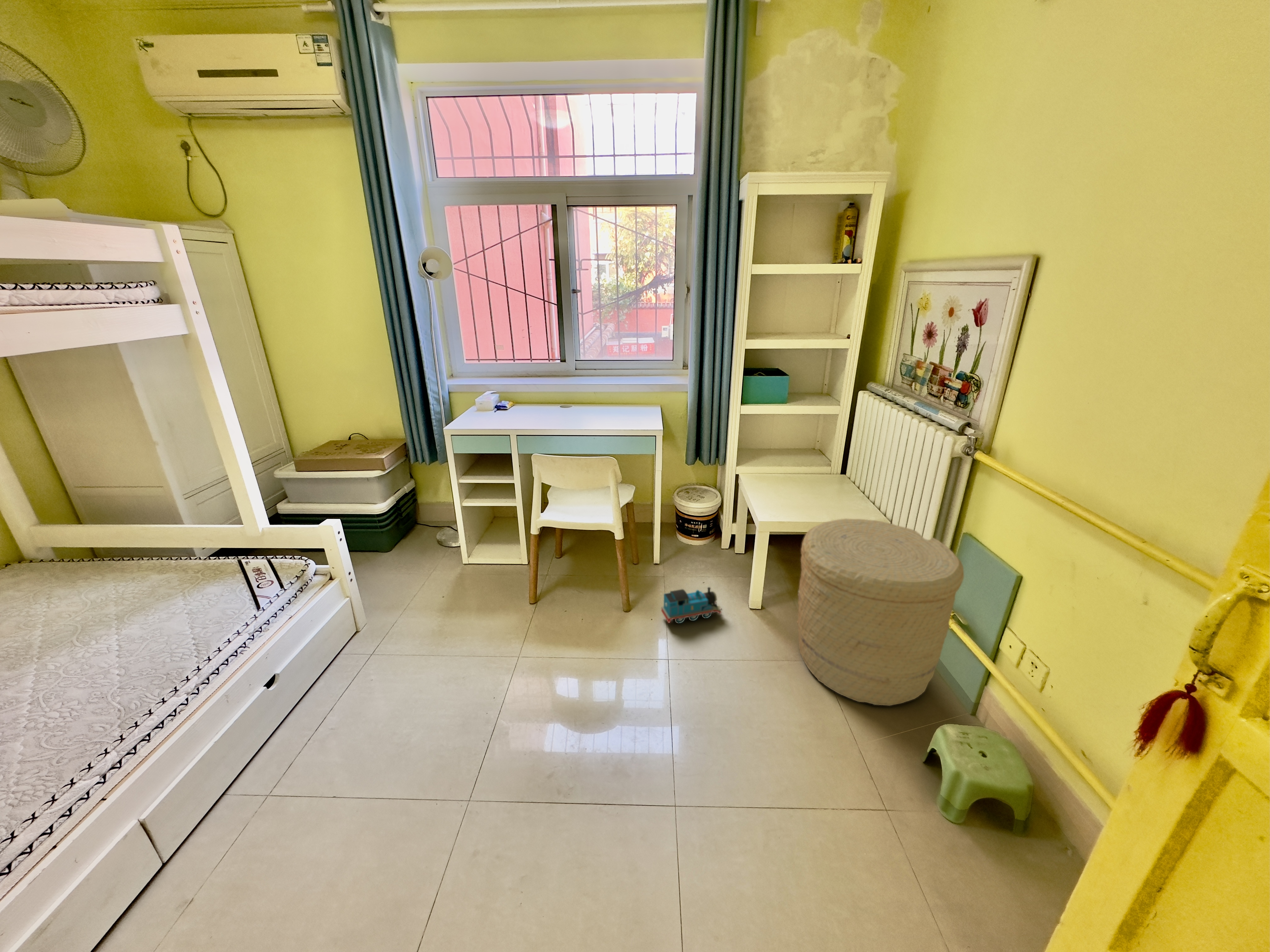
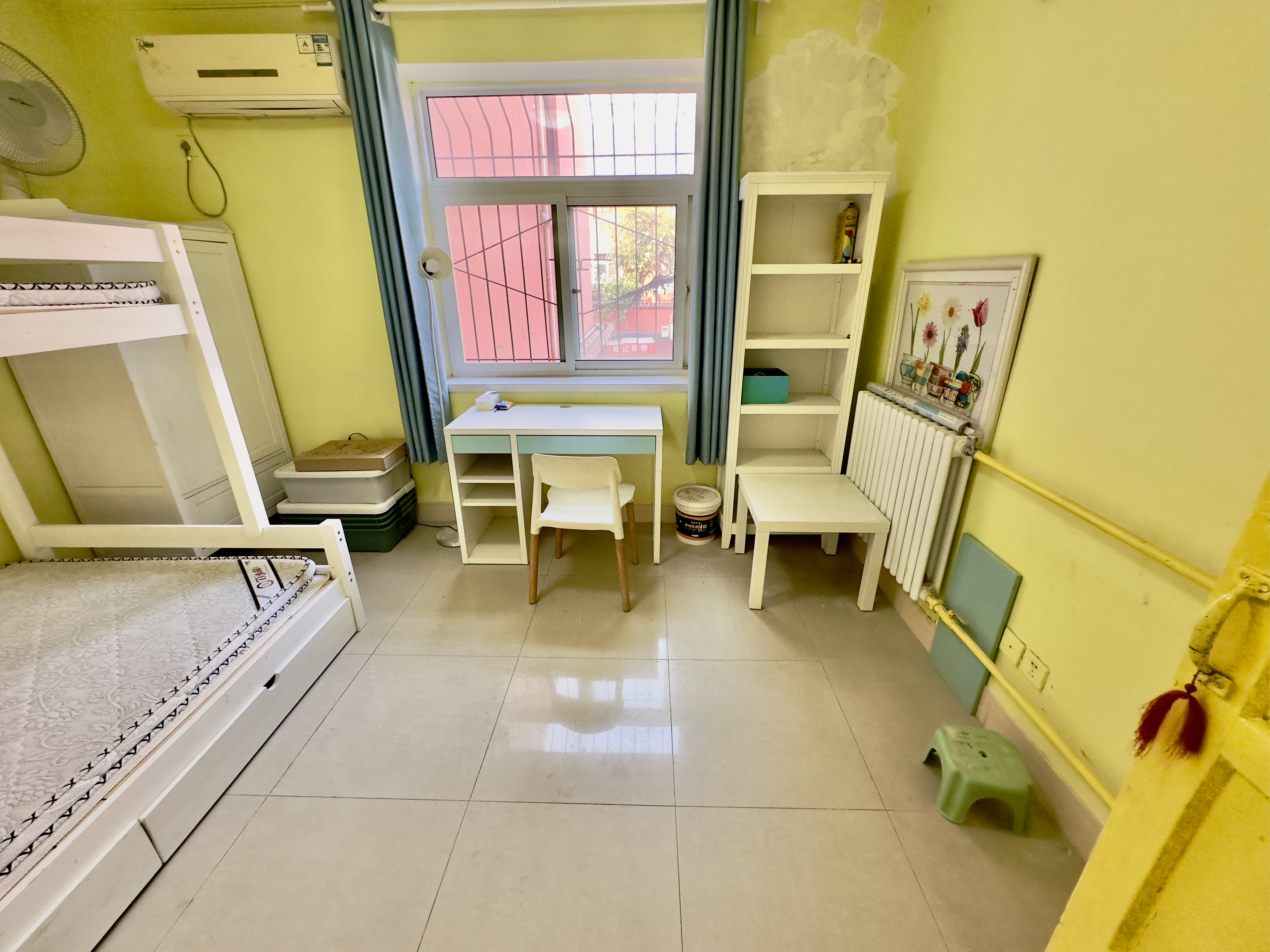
- basket [797,518,964,706]
- toy train [661,587,723,624]
